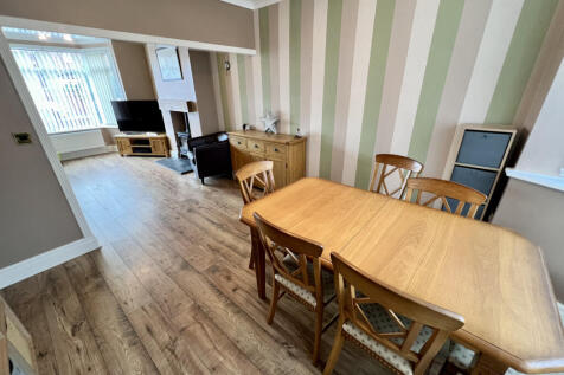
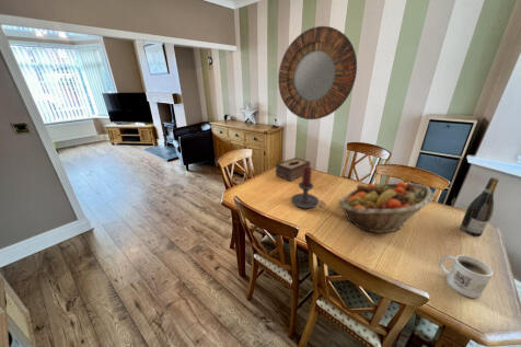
+ home mirror [277,25,358,120]
+ fruit basket [338,181,435,234]
+ tissue box [275,157,312,182]
+ wine bottle [459,176,500,238]
+ candle holder [290,166,326,210]
+ mug [439,254,494,299]
